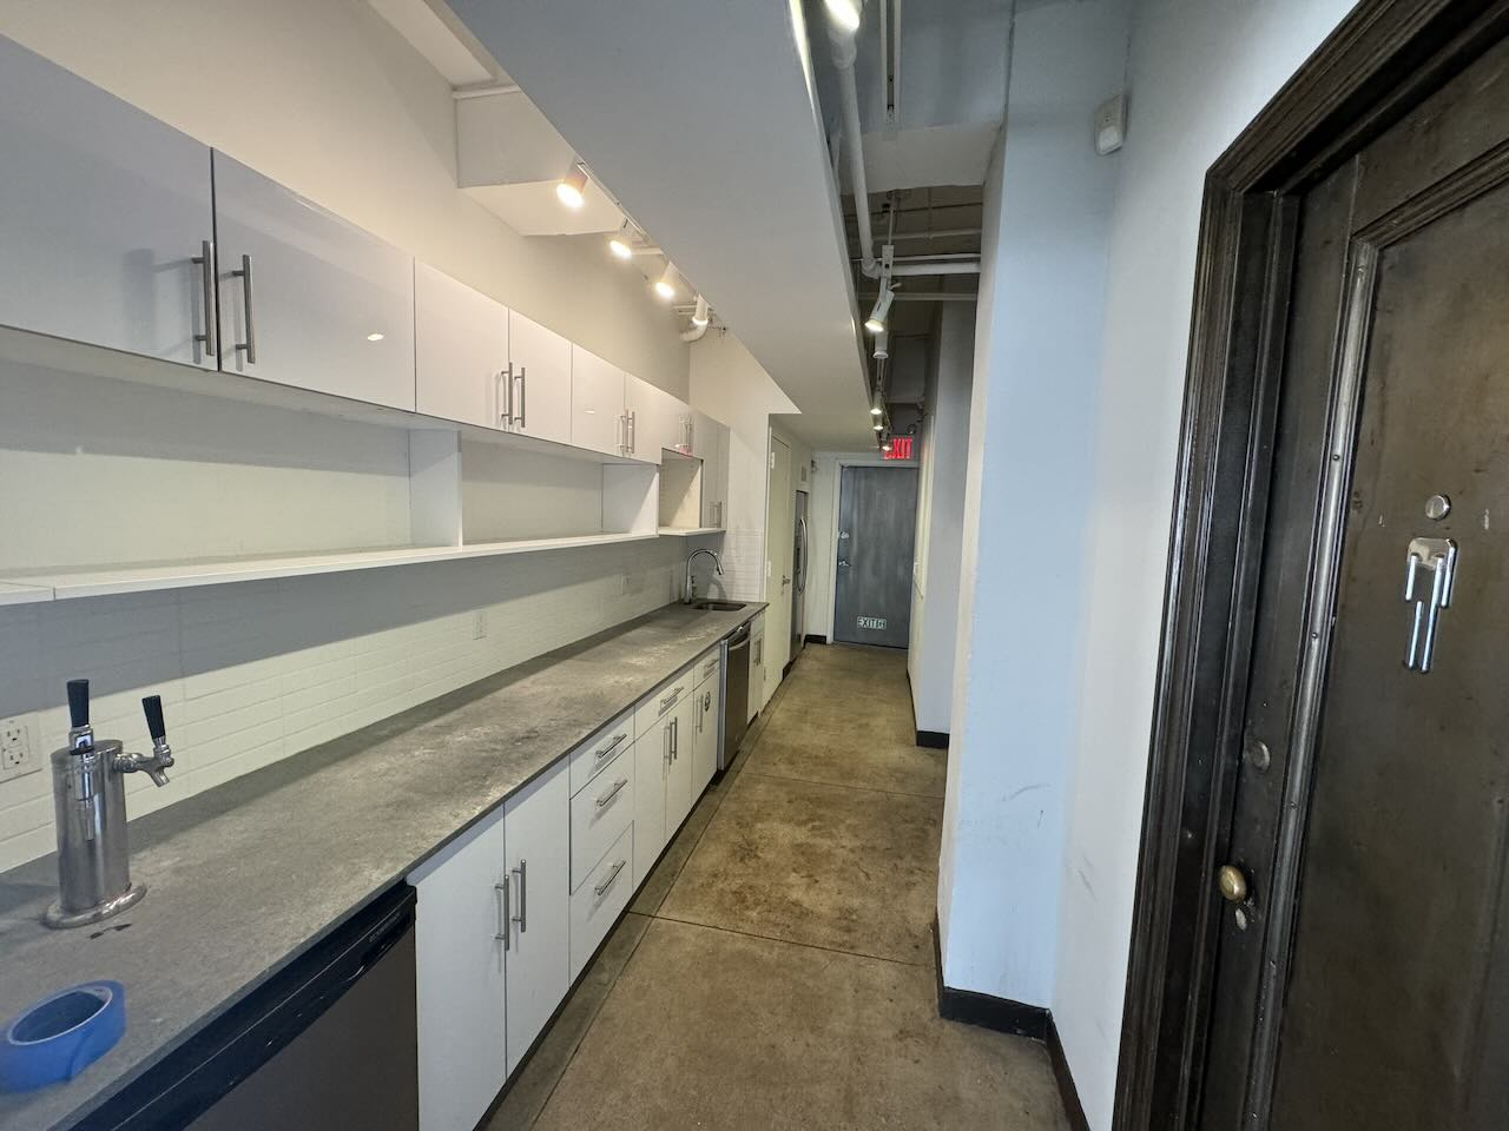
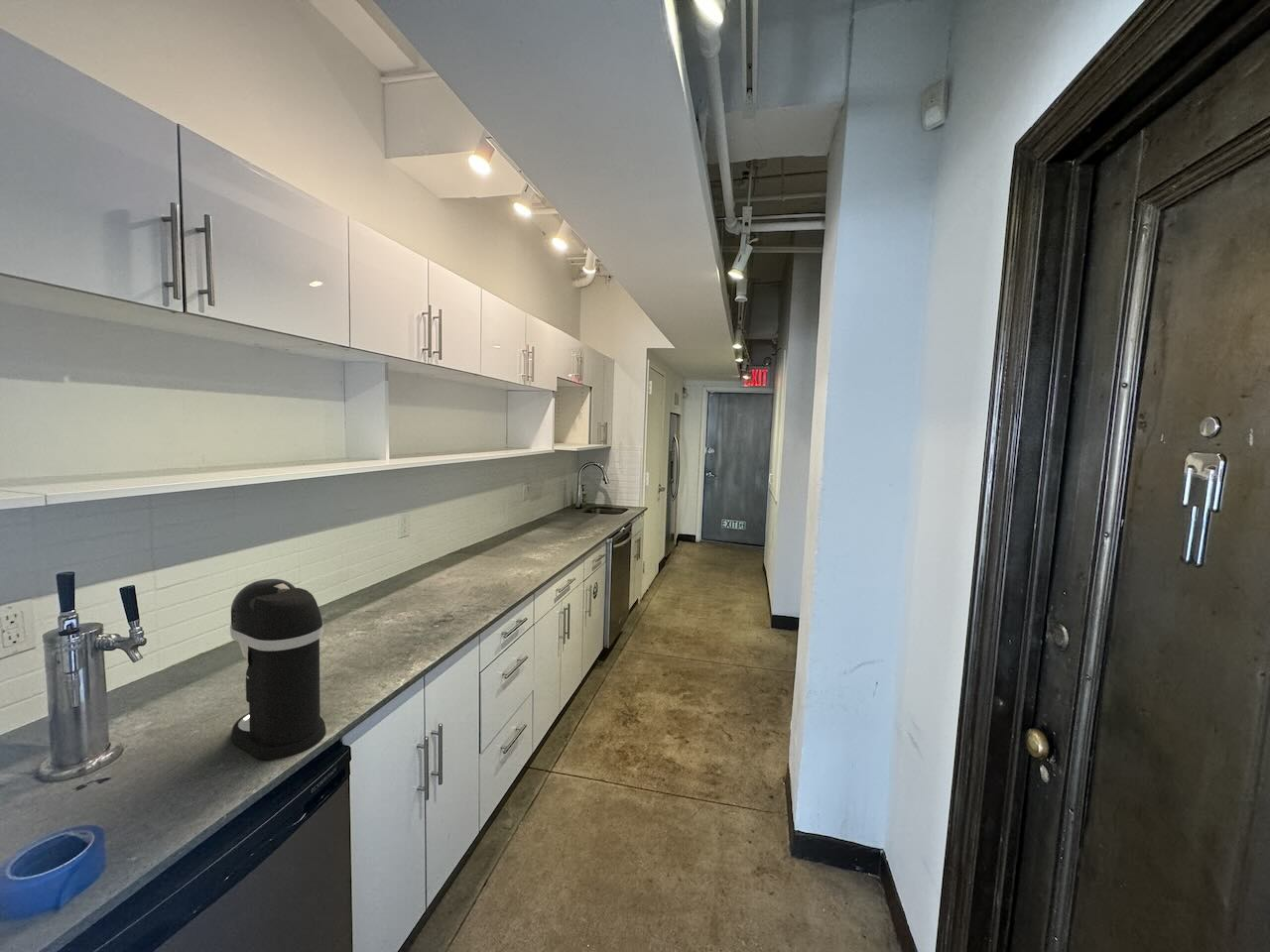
+ coffee maker [229,578,327,761]
